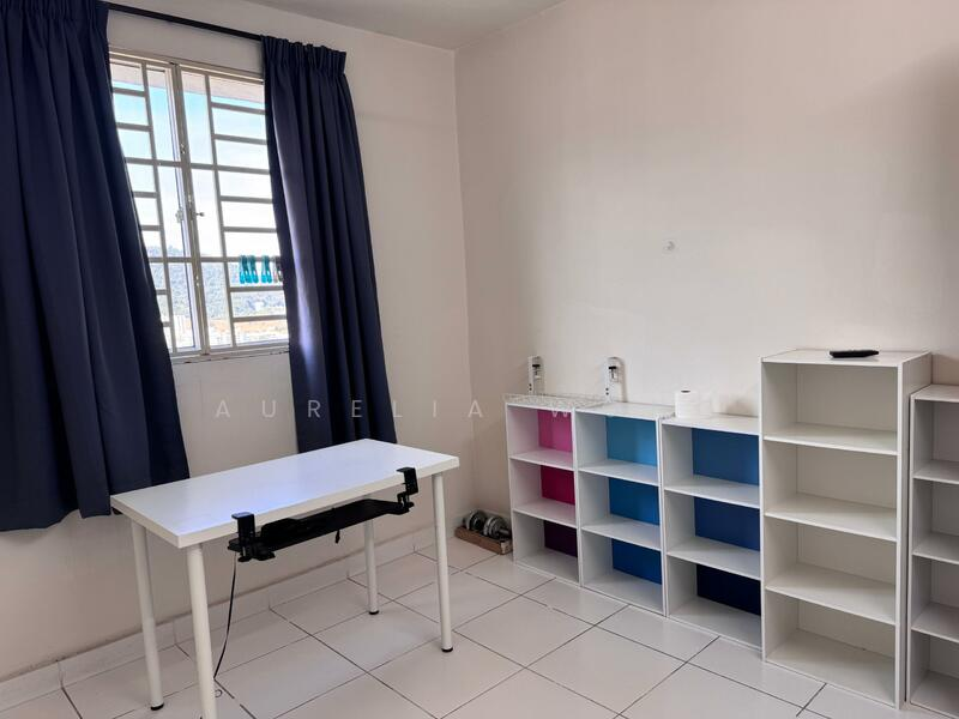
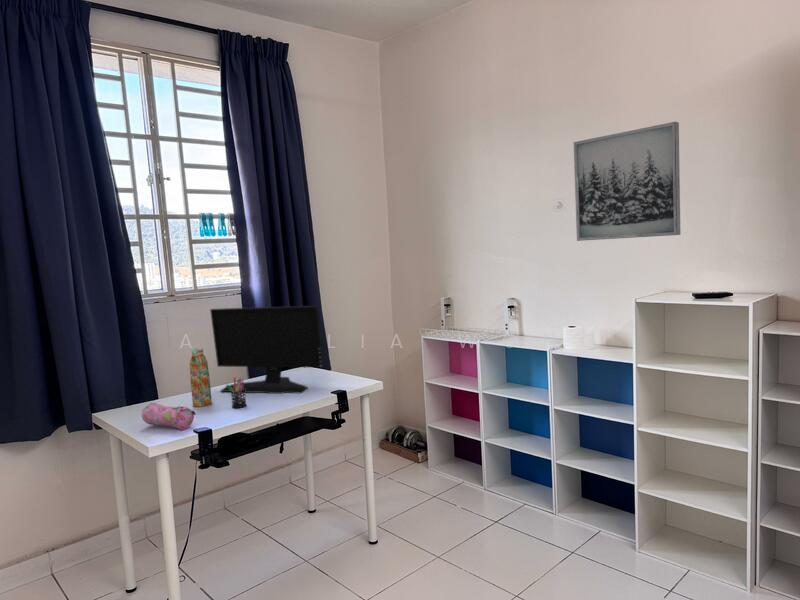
+ pen holder [225,376,247,409]
+ computer monitor [209,305,325,395]
+ wall art [573,121,682,242]
+ pencil case [141,402,197,431]
+ water bottle [189,348,213,408]
